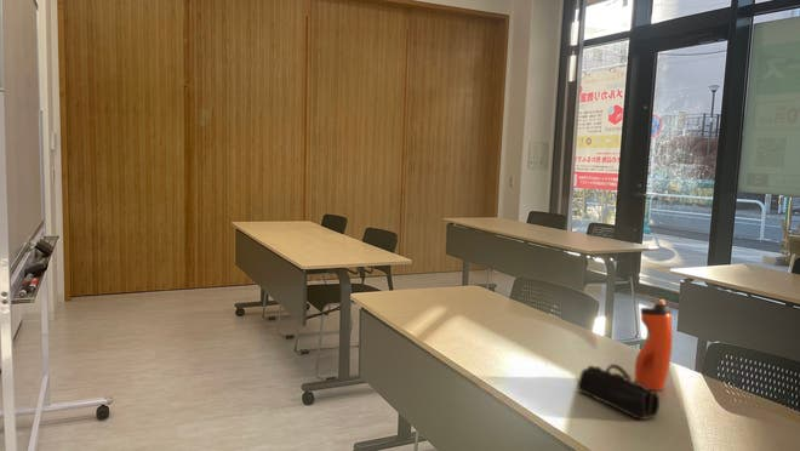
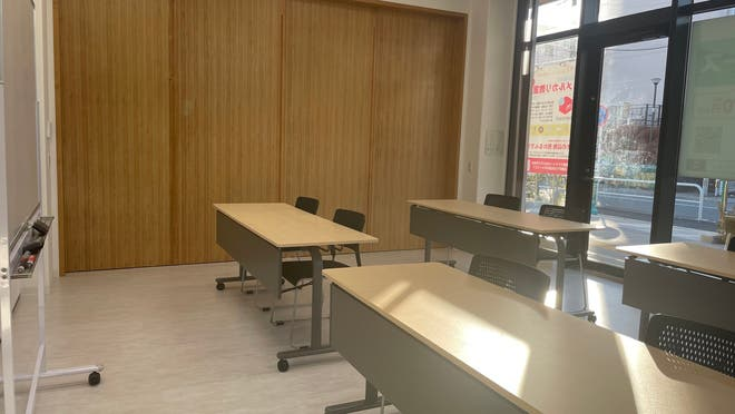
- water bottle [634,298,674,392]
- pencil case [576,362,661,421]
